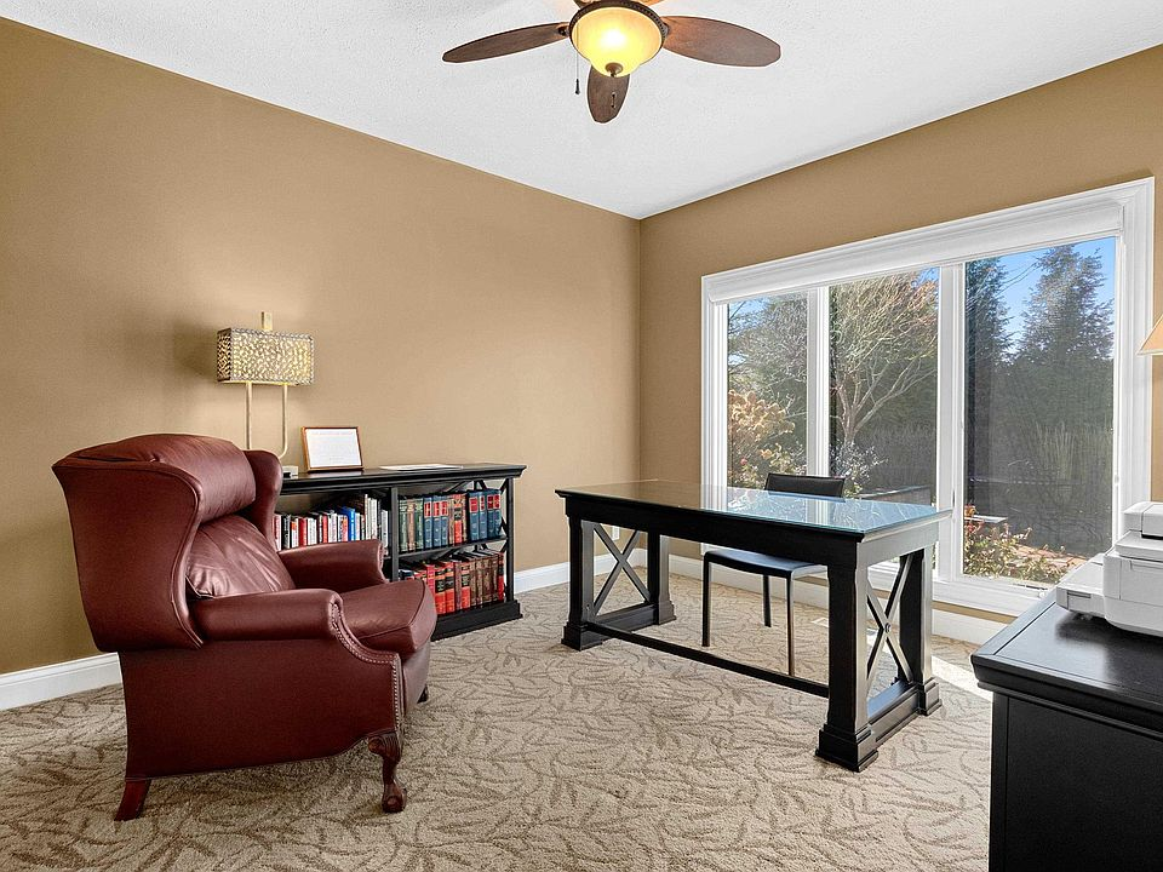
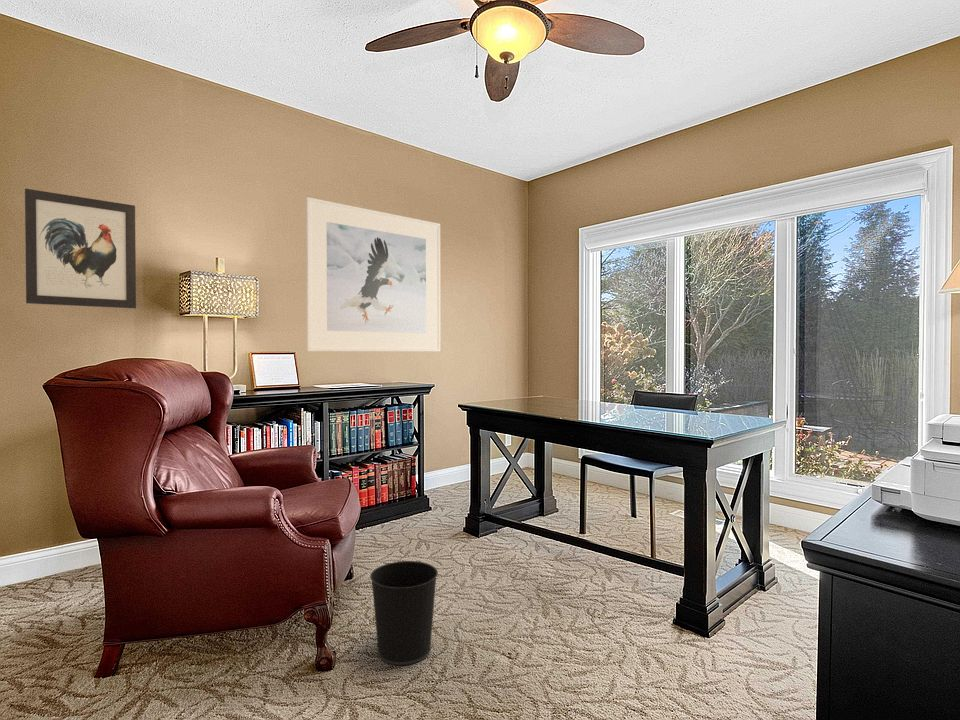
+ wastebasket [369,560,439,666]
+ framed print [305,196,442,352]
+ wall art [24,188,137,310]
